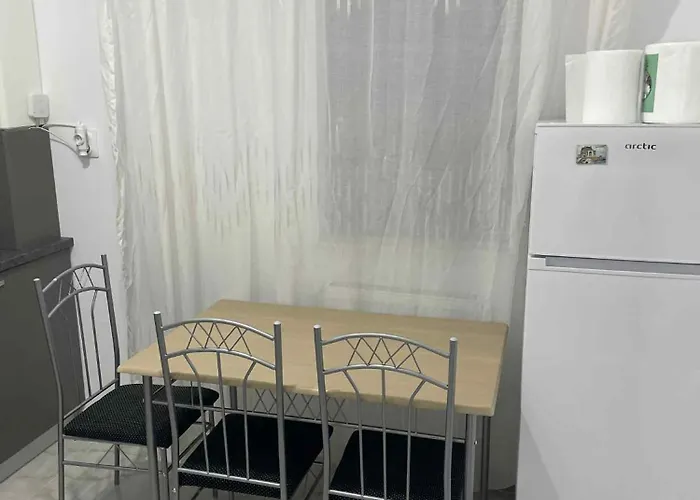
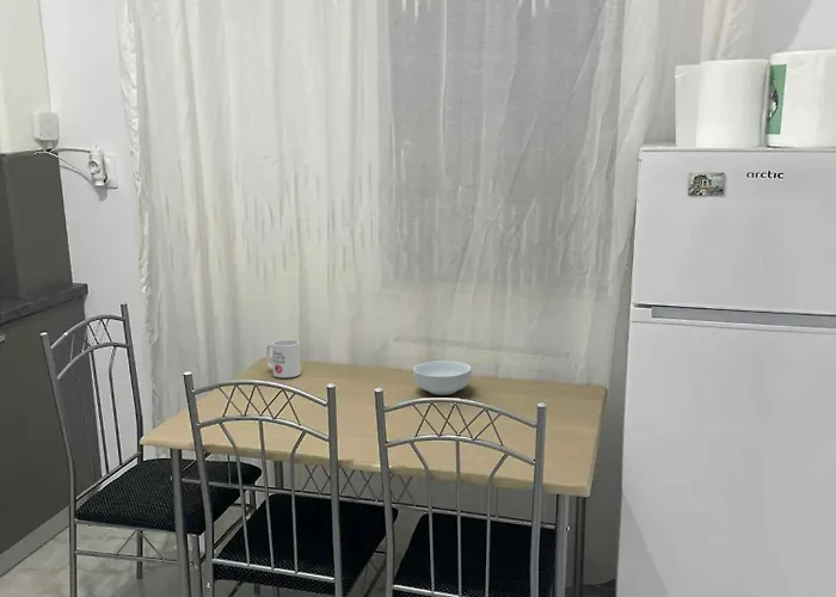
+ mug [265,338,302,378]
+ cereal bowl [412,359,473,396]
